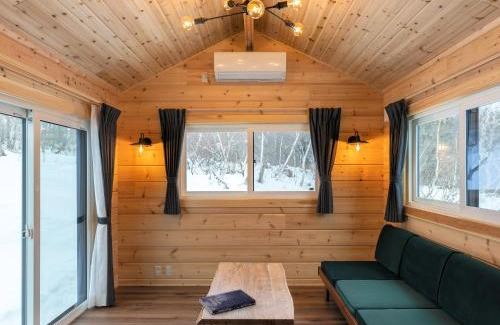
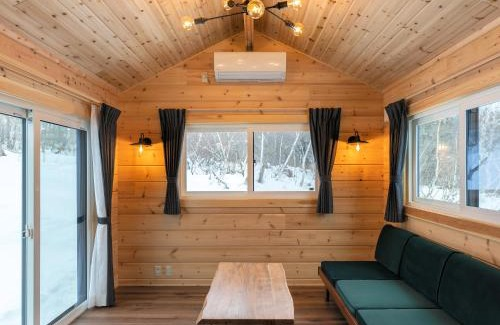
- book [199,288,257,316]
